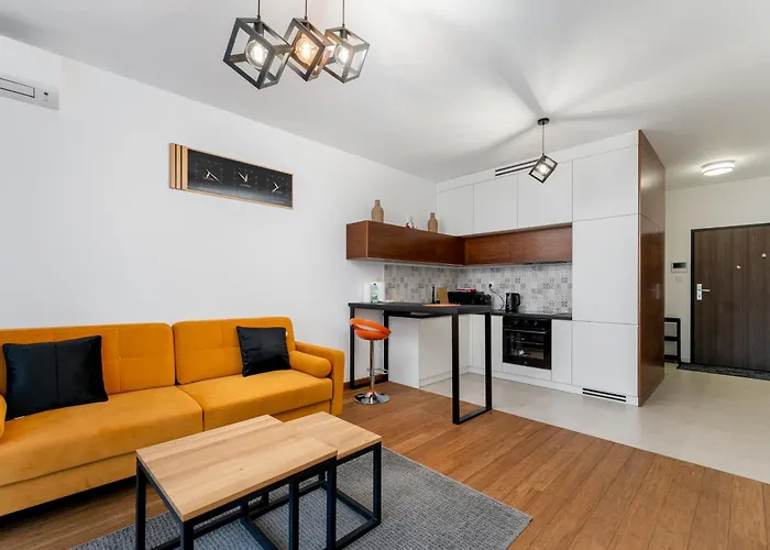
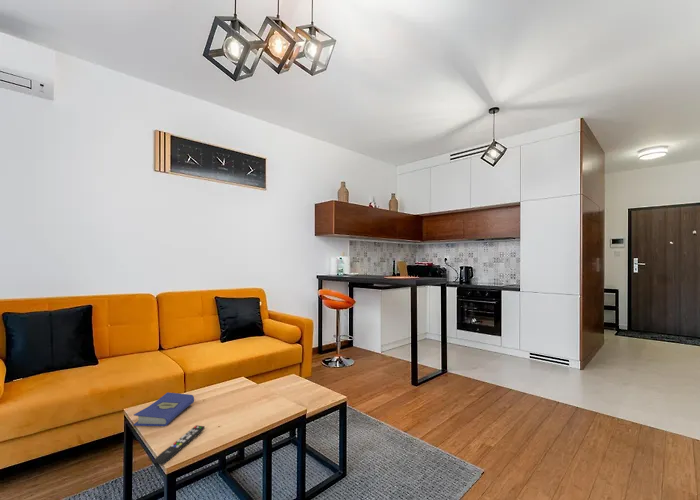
+ hardcover book [133,392,195,427]
+ remote control [153,424,206,465]
